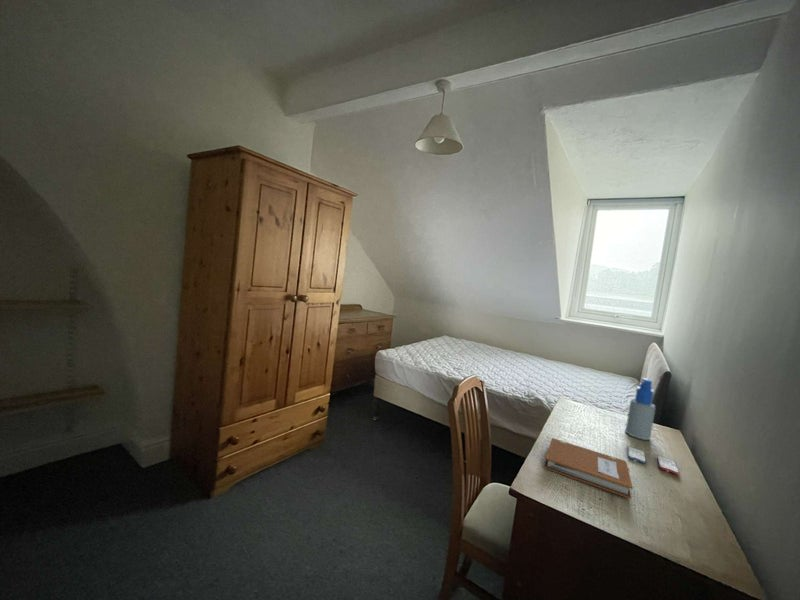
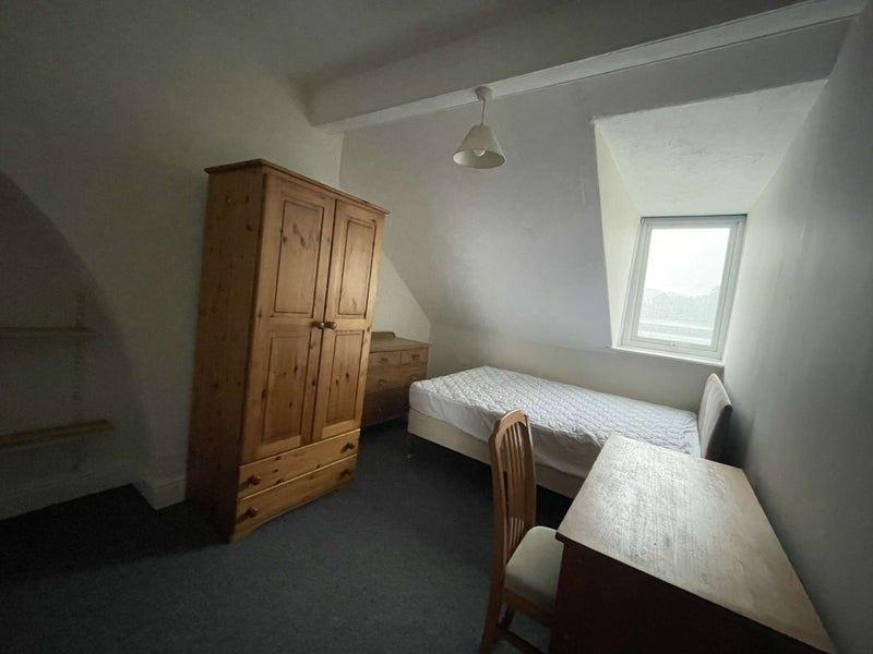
- spray bottle [624,377,656,441]
- notebook [543,437,634,500]
- smartphone [627,446,680,475]
